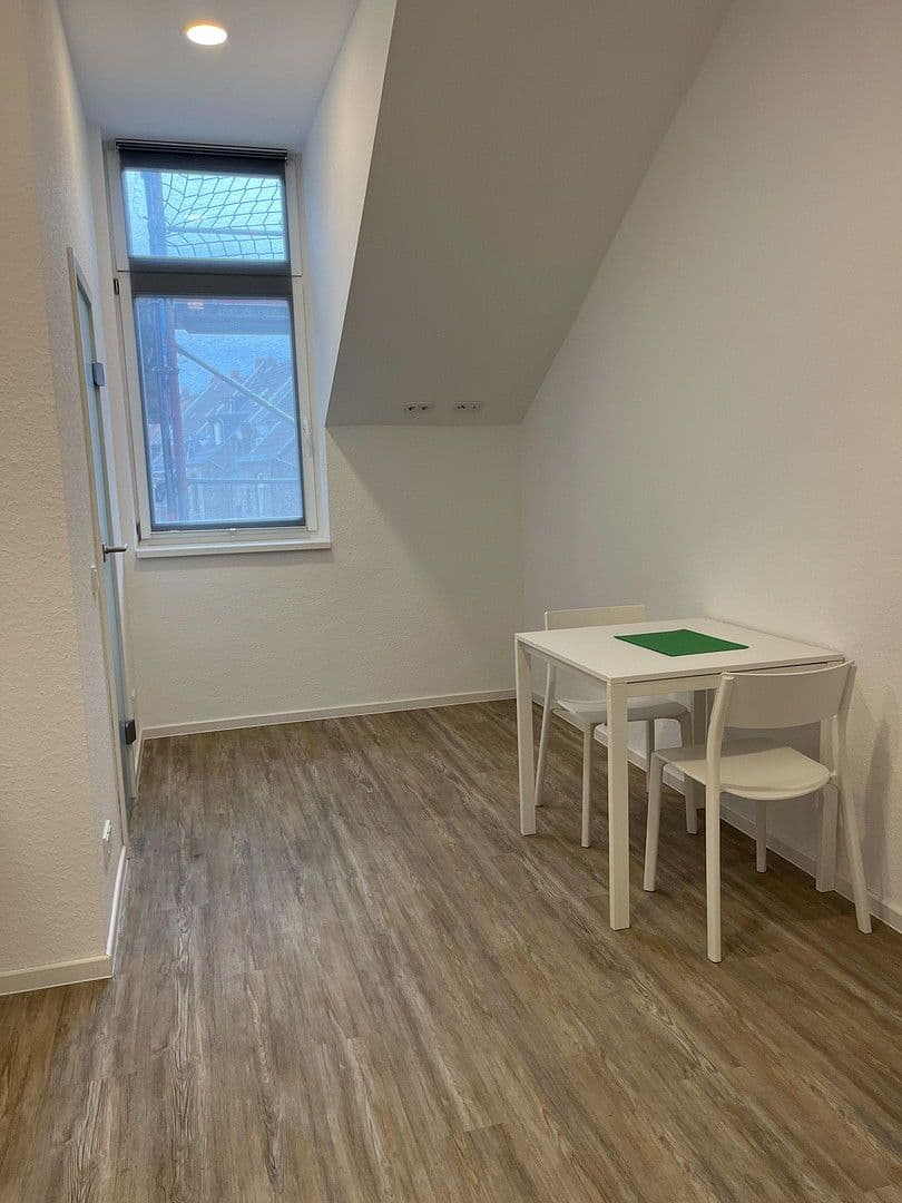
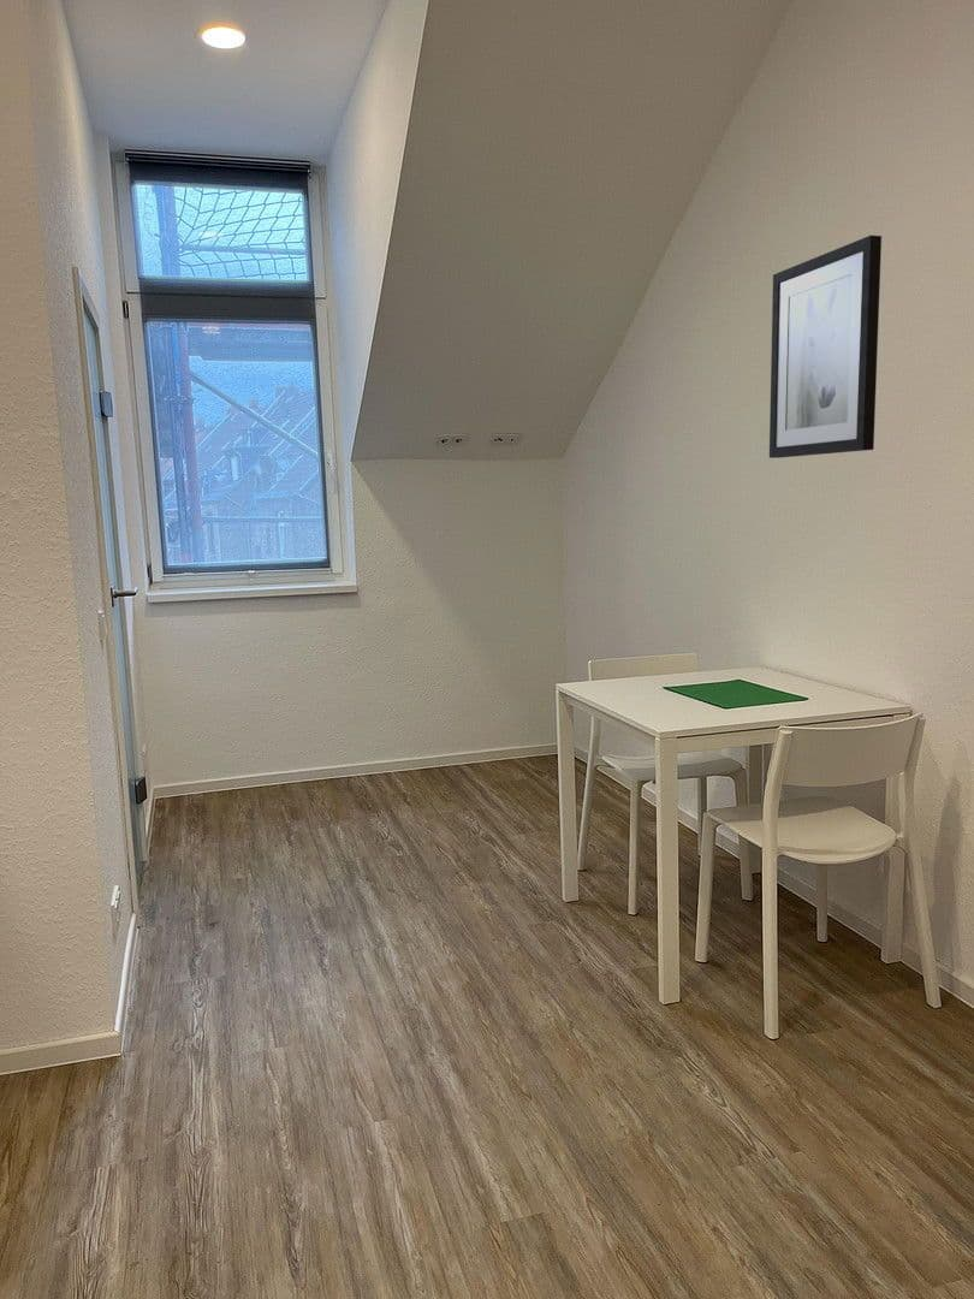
+ wall art [768,235,883,459]
